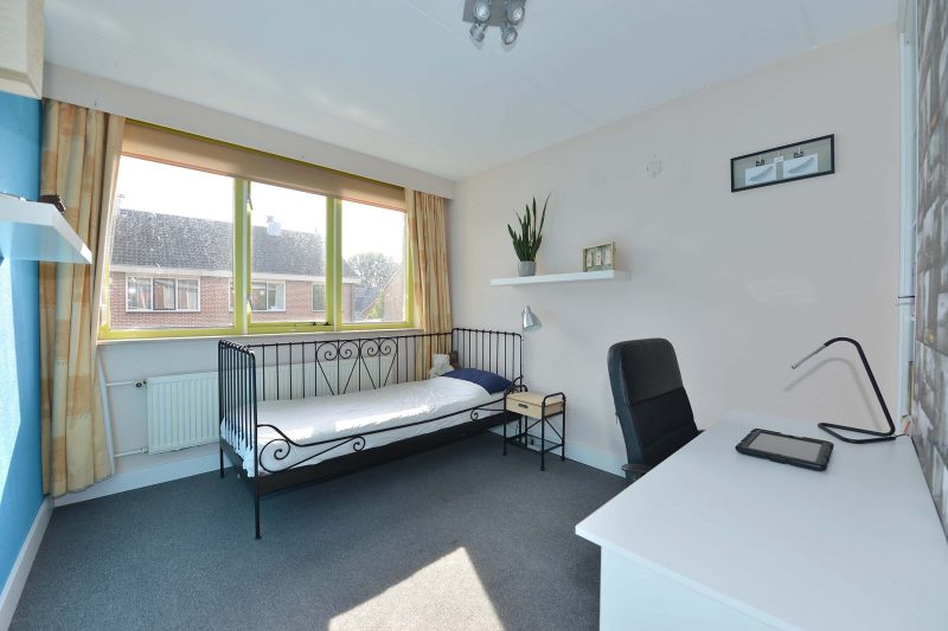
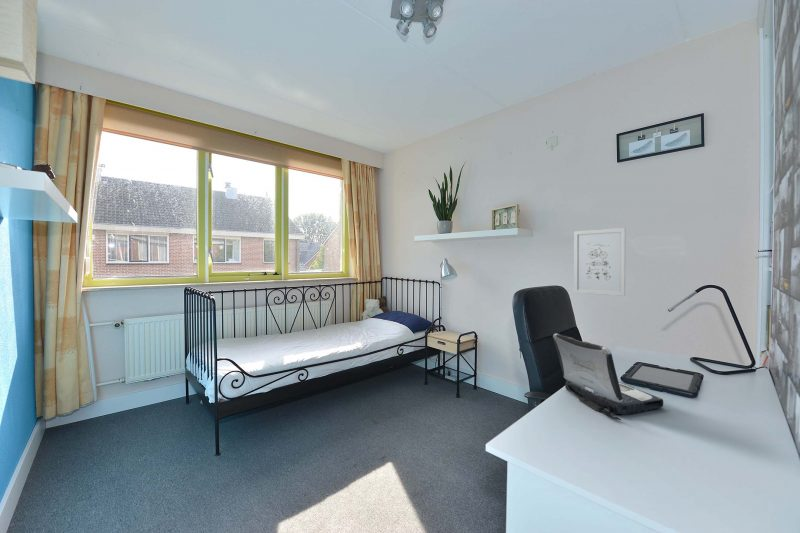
+ laptop [552,333,664,421]
+ wall art [573,227,626,297]
